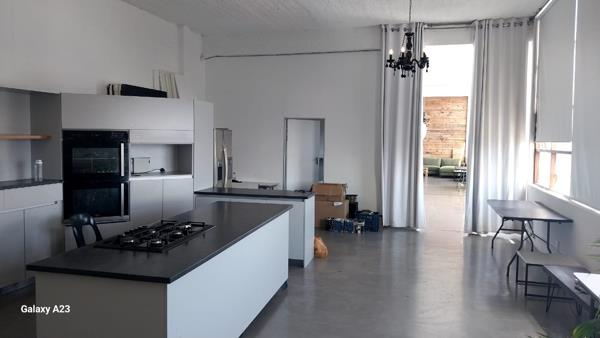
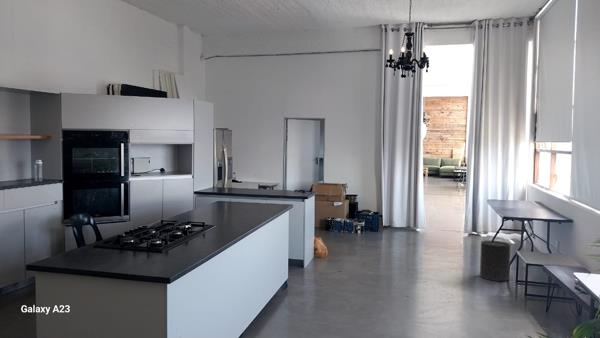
+ trash can [479,240,511,282]
